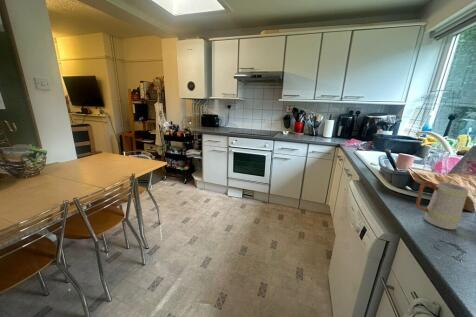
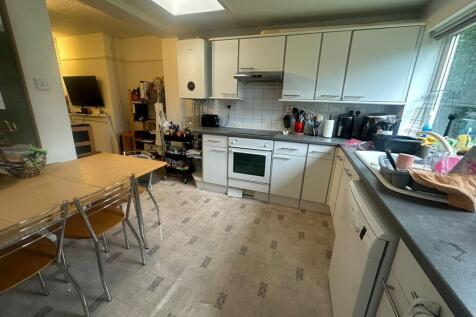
- mug [415,180,469,230]
